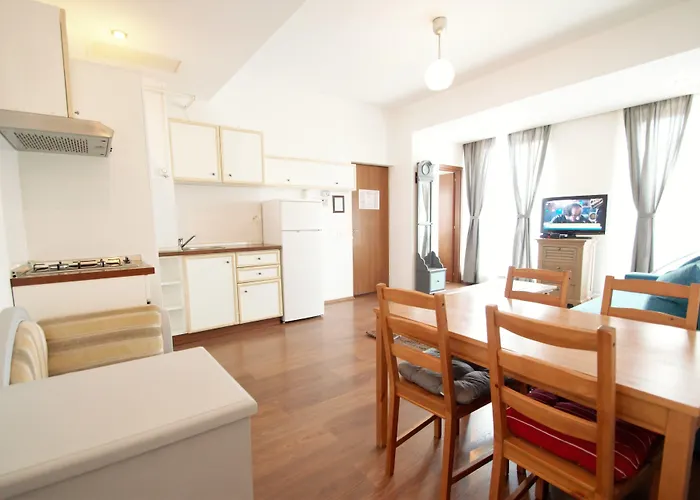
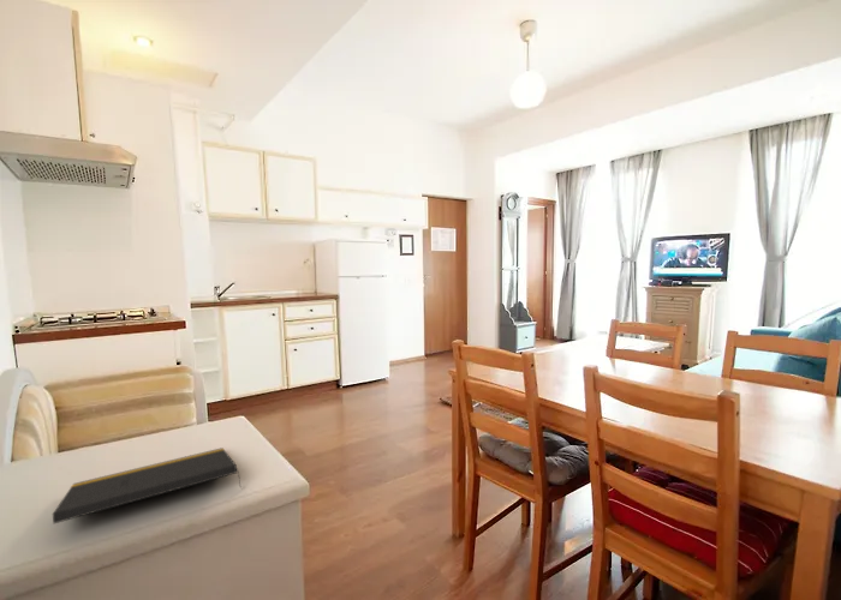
+ notepad [52,446,243,524]
